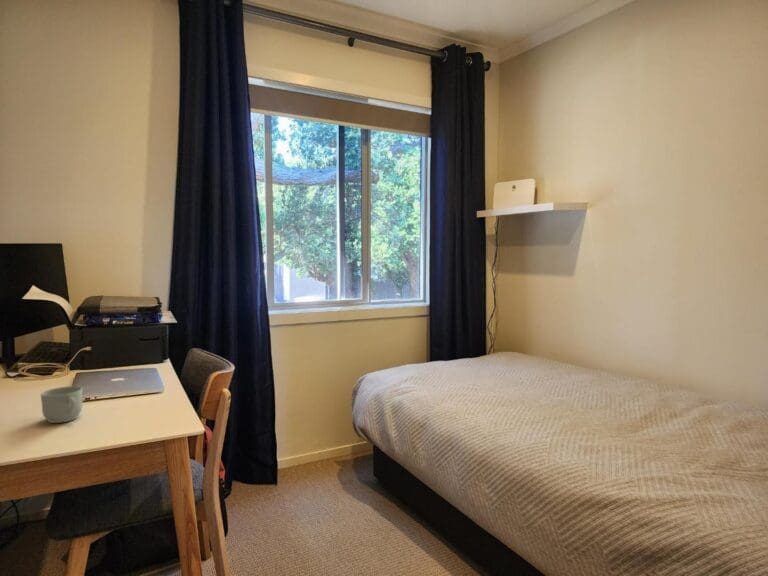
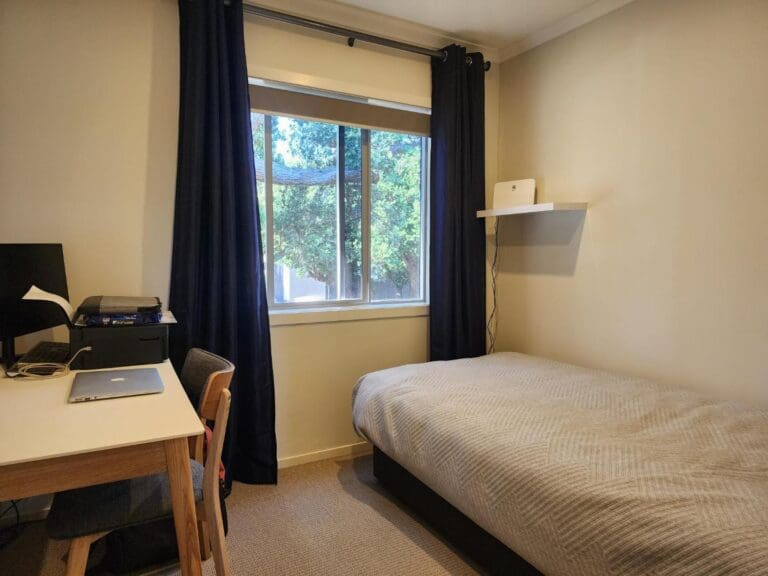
- mug [40,385,83,424]
